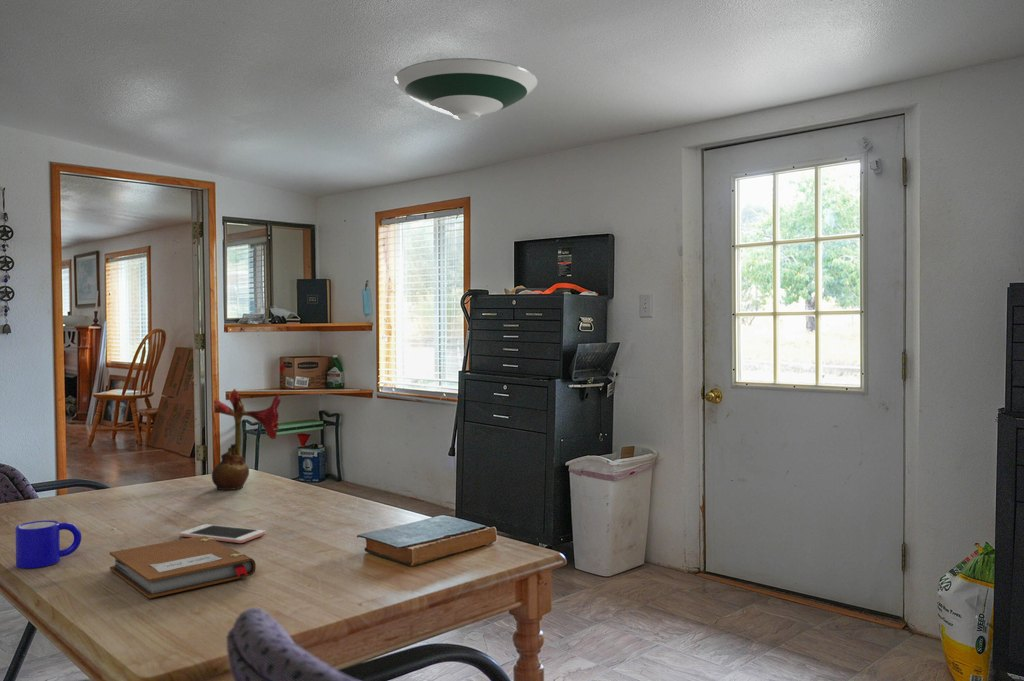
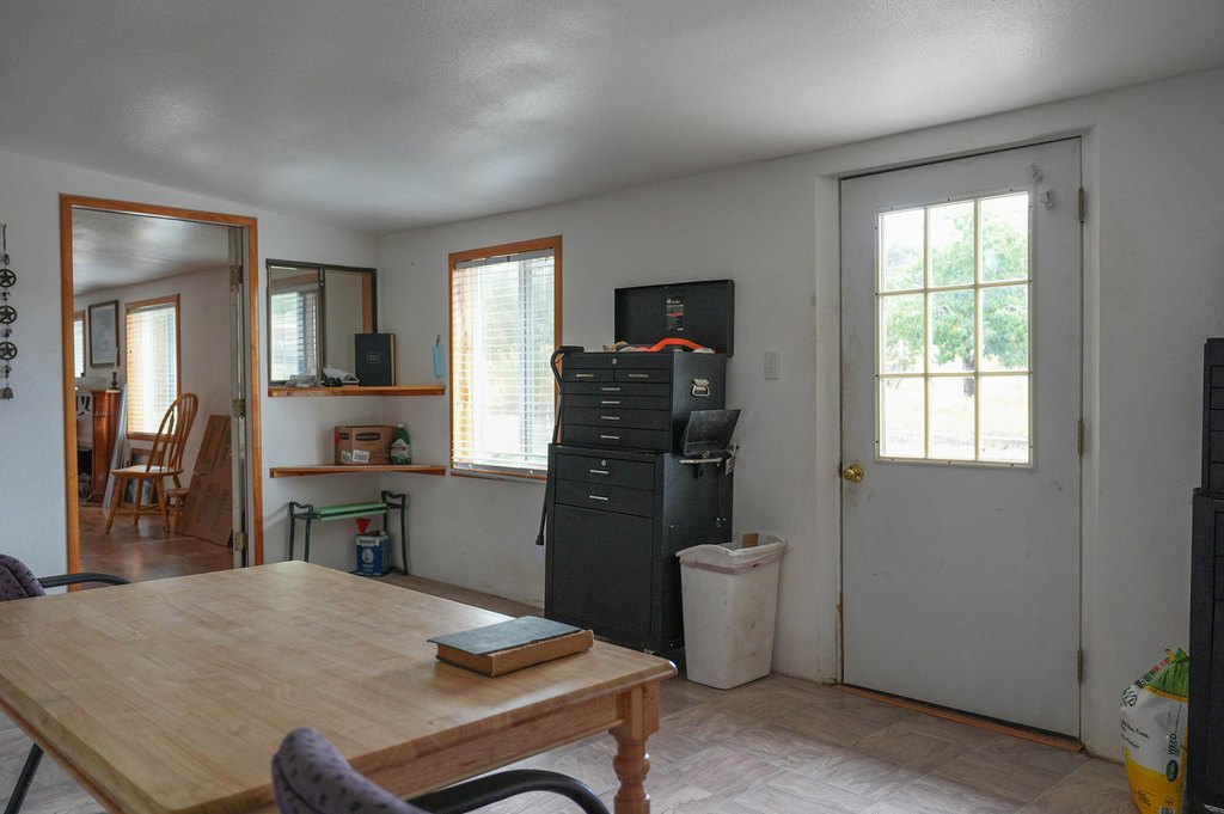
- flower [211,388,285,491]
- mug [15,519,82,569]
- cell phone [178,523,266,544]
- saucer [393,57,539,121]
- notebook [109,536,257,599]
